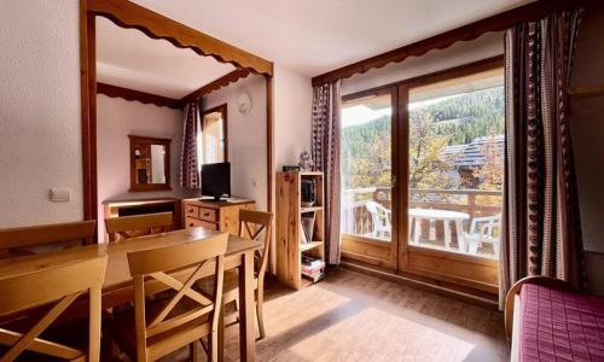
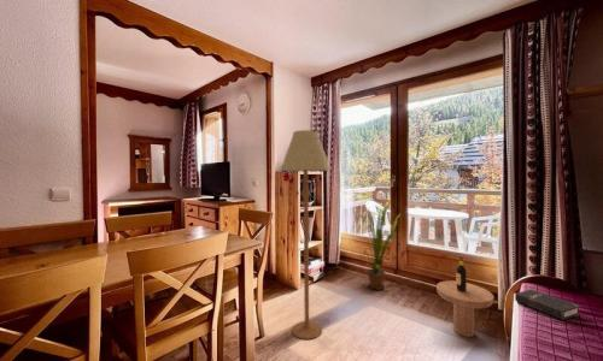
+ house plant [357,201,400,291]
+ floor lamp [280,129,332,341]
+ side table [435,256,494,338]
+ hardback book [514,288,581,321]
